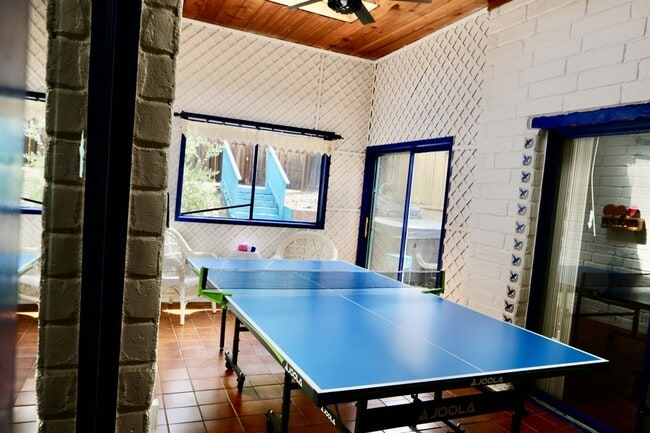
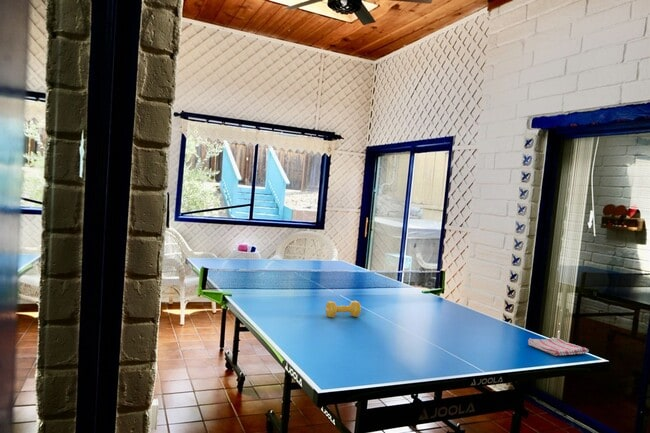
+ sporting goods [324,300,362,318]
+ dish towel [527,337,590,357]
